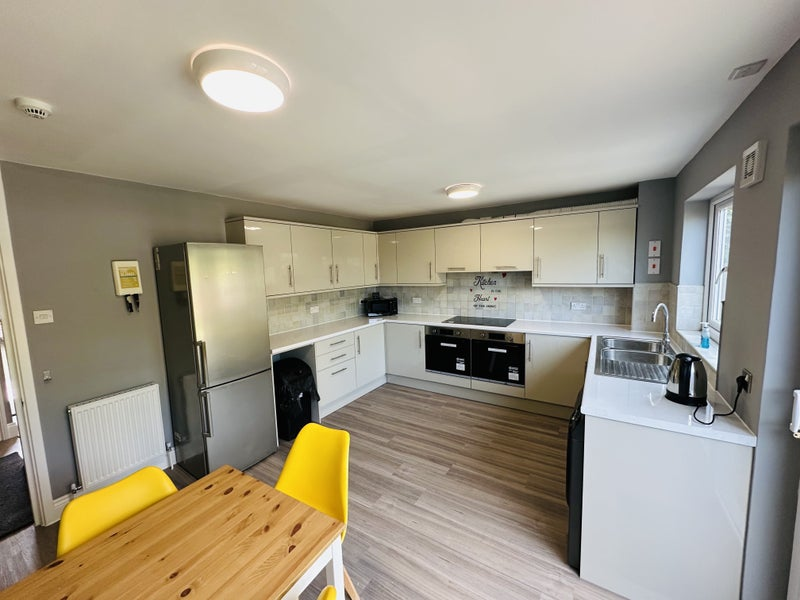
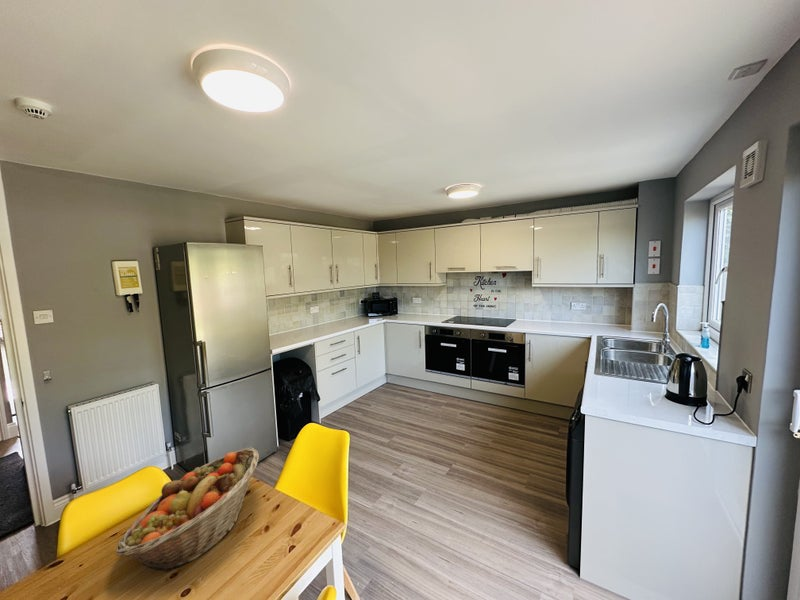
+ fruit basket [115,446,260,574]
